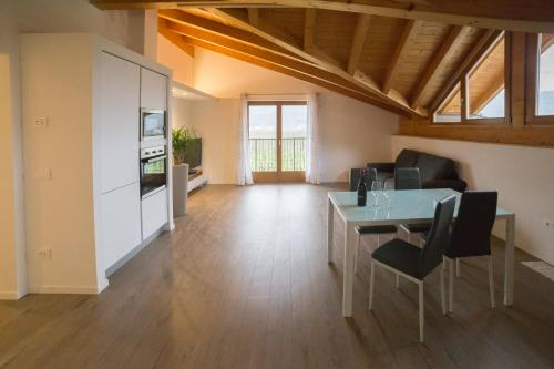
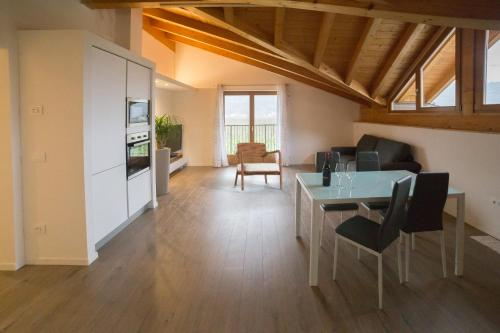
+ armchair [233,141,284,192]
